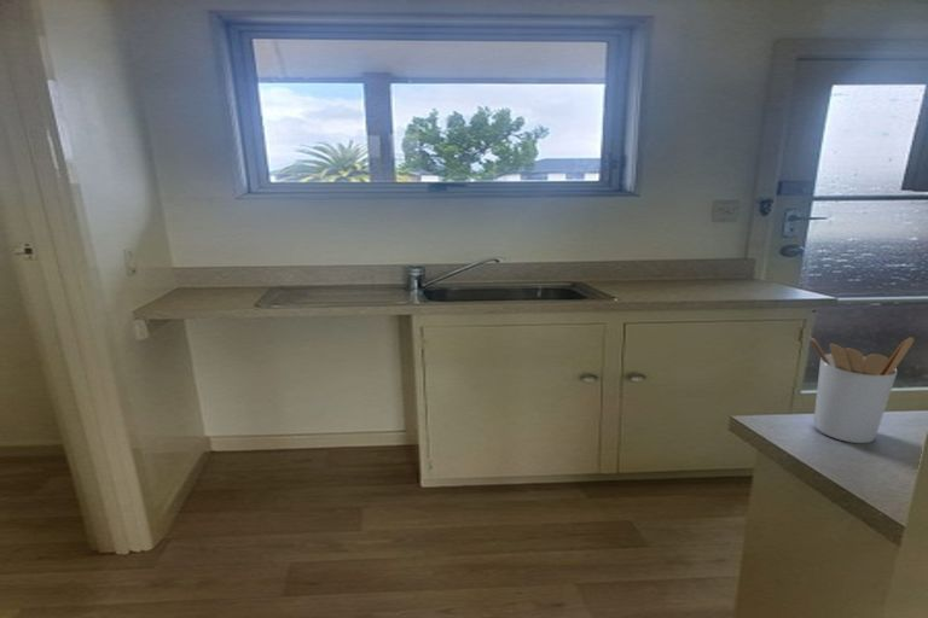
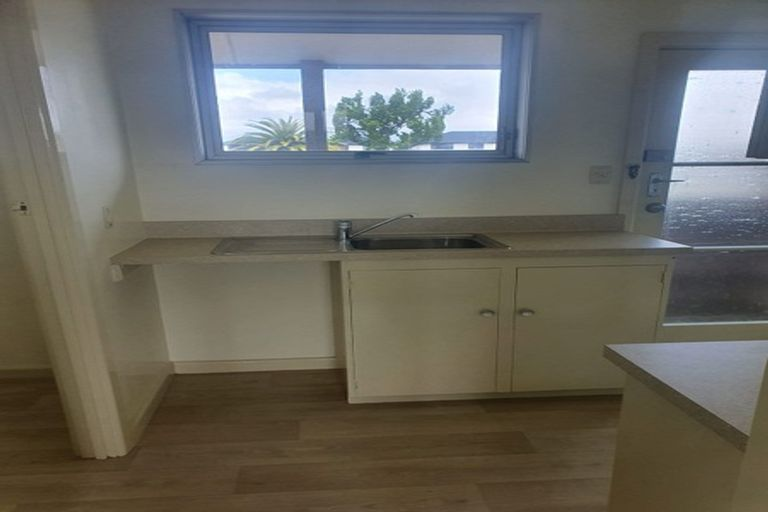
- utensil holder [808,336,915,444]
